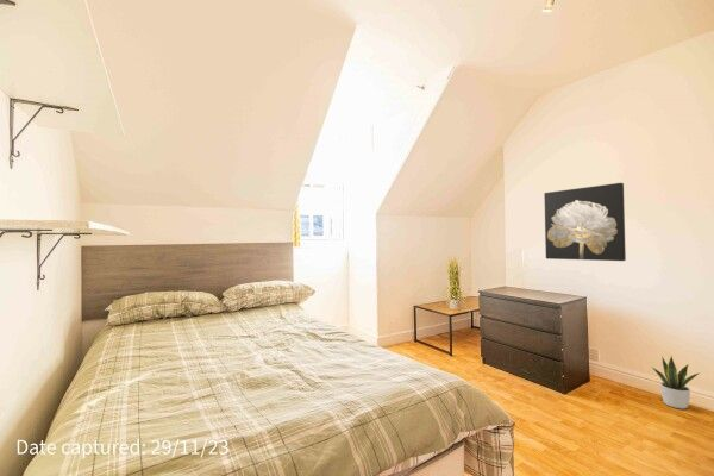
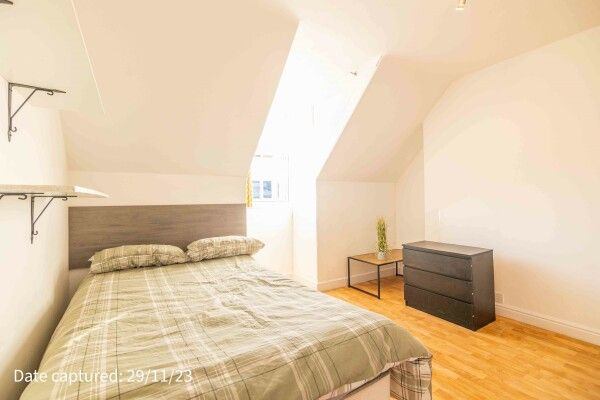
- potted plant [650,353,702,411]
- wall art [543,182,627,262]
